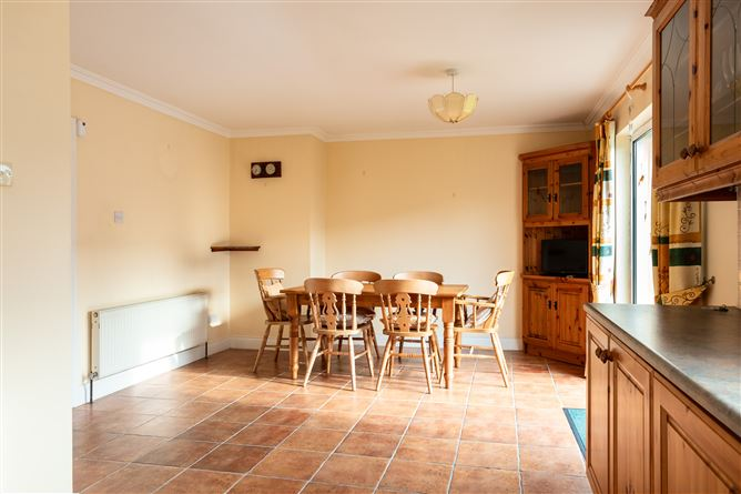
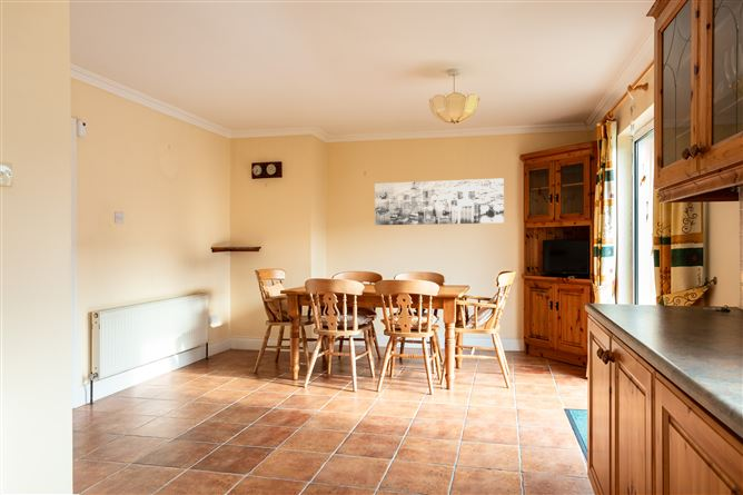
+ wall art [374,177,505,227]
